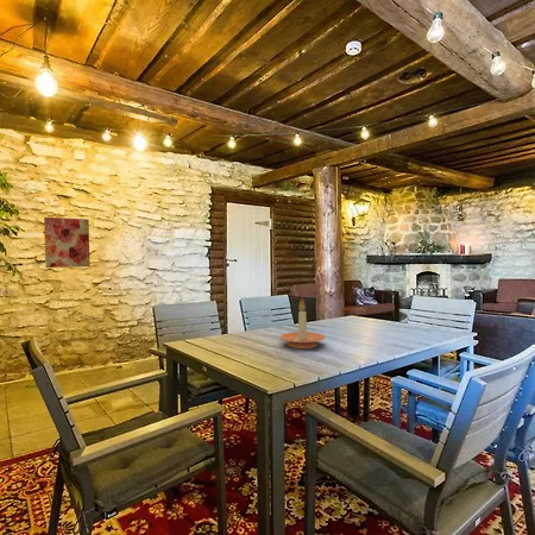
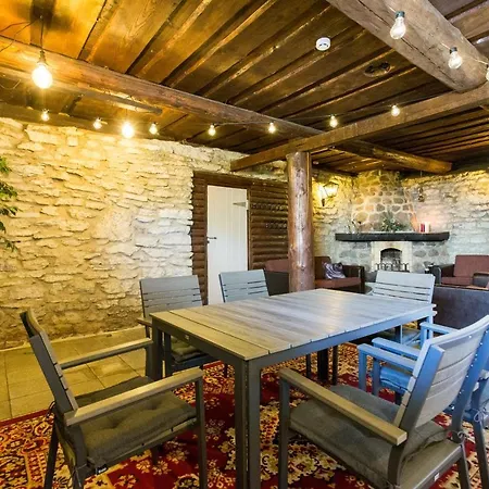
- wall art [43,216,92,269]
- candle holder [279,297,326,350]
